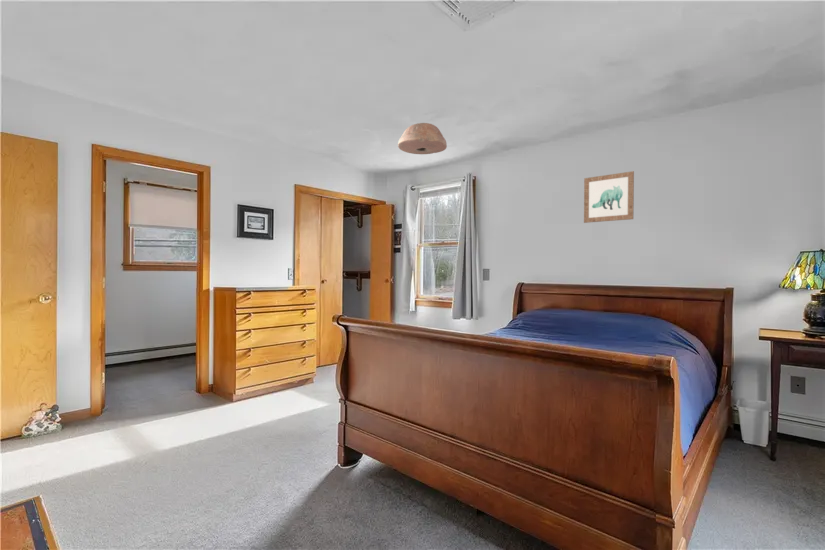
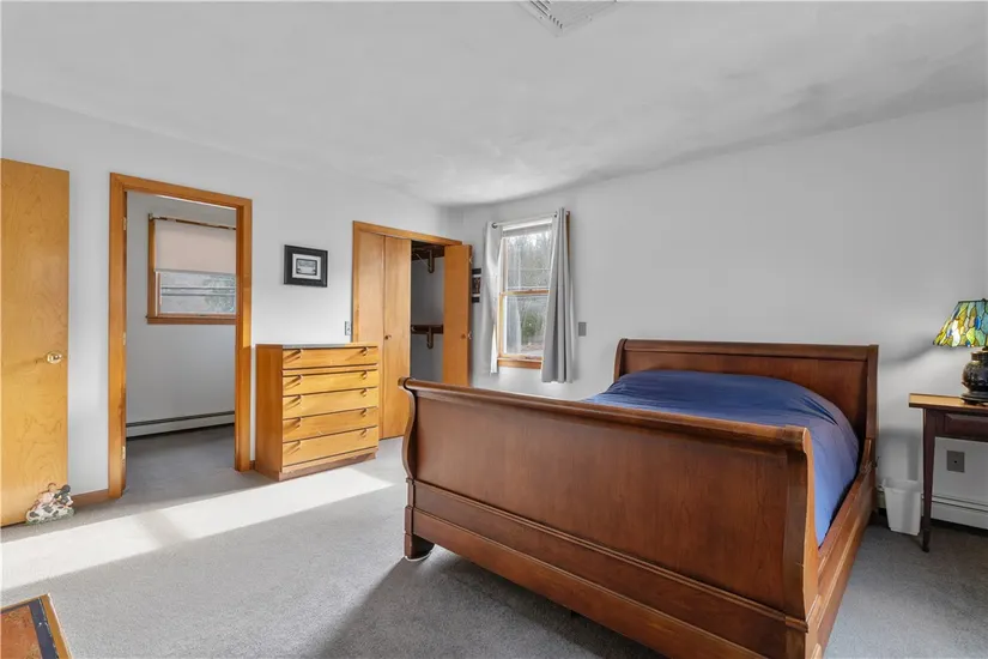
- wall art [583,170,635,224]
- ceiling light [397,122,448,155]
